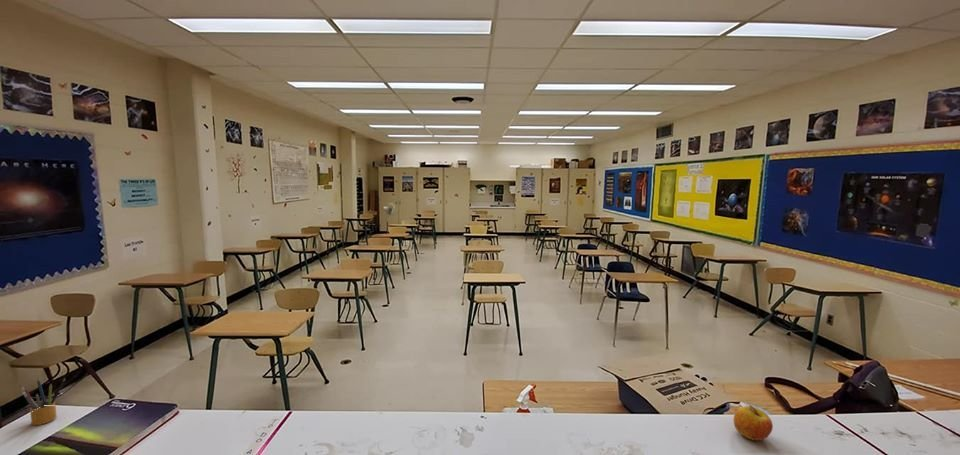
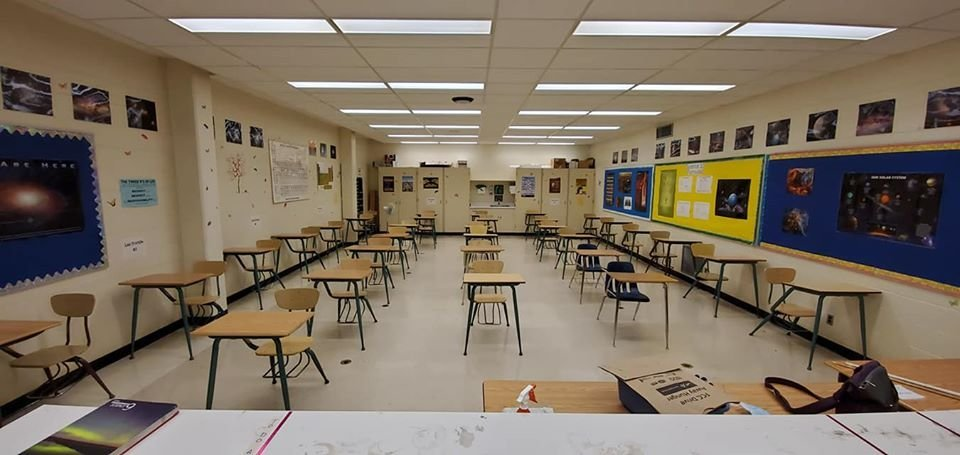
- pencil box [18,376,67,426]
- apple [733,404,774,441]
